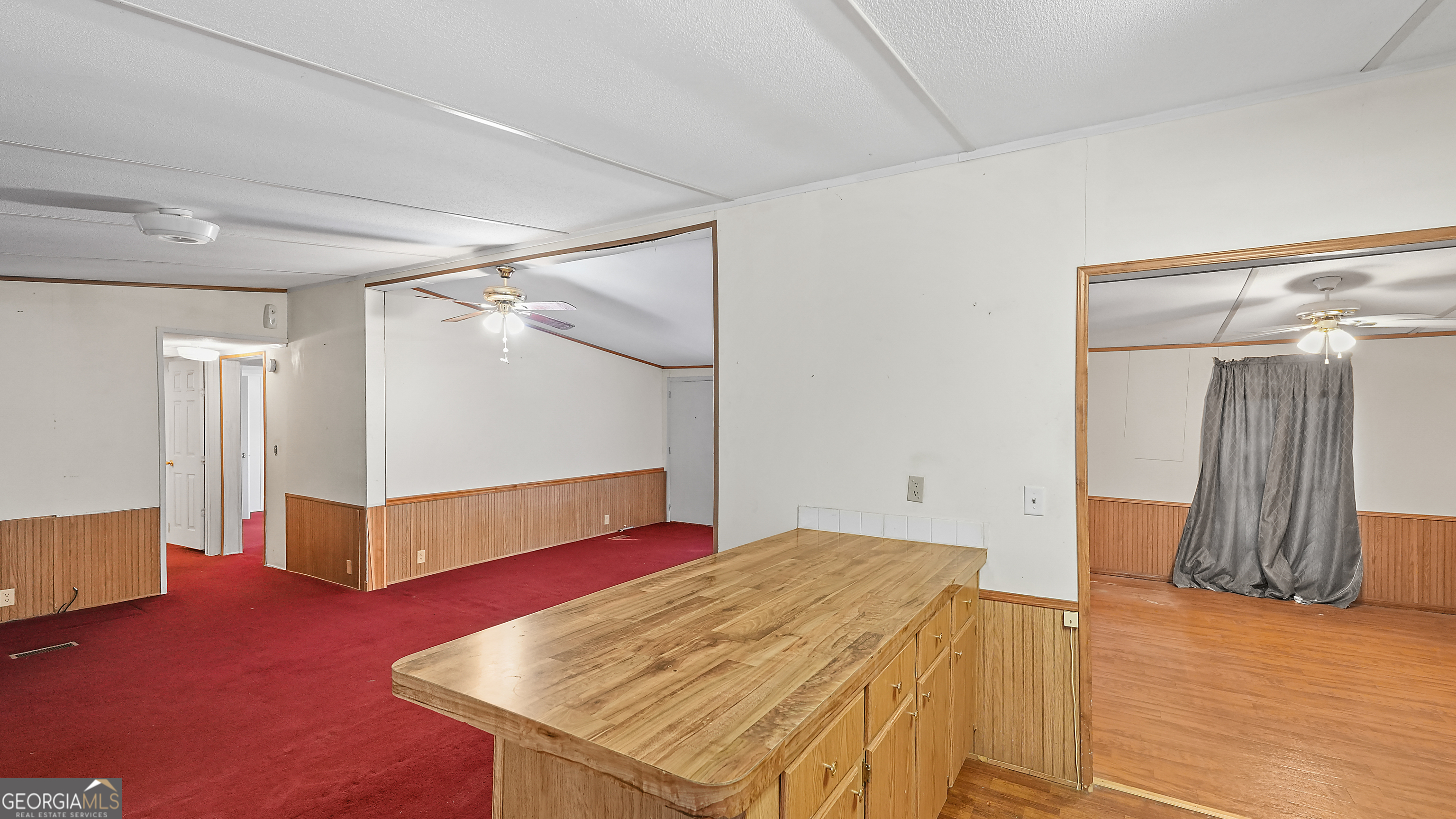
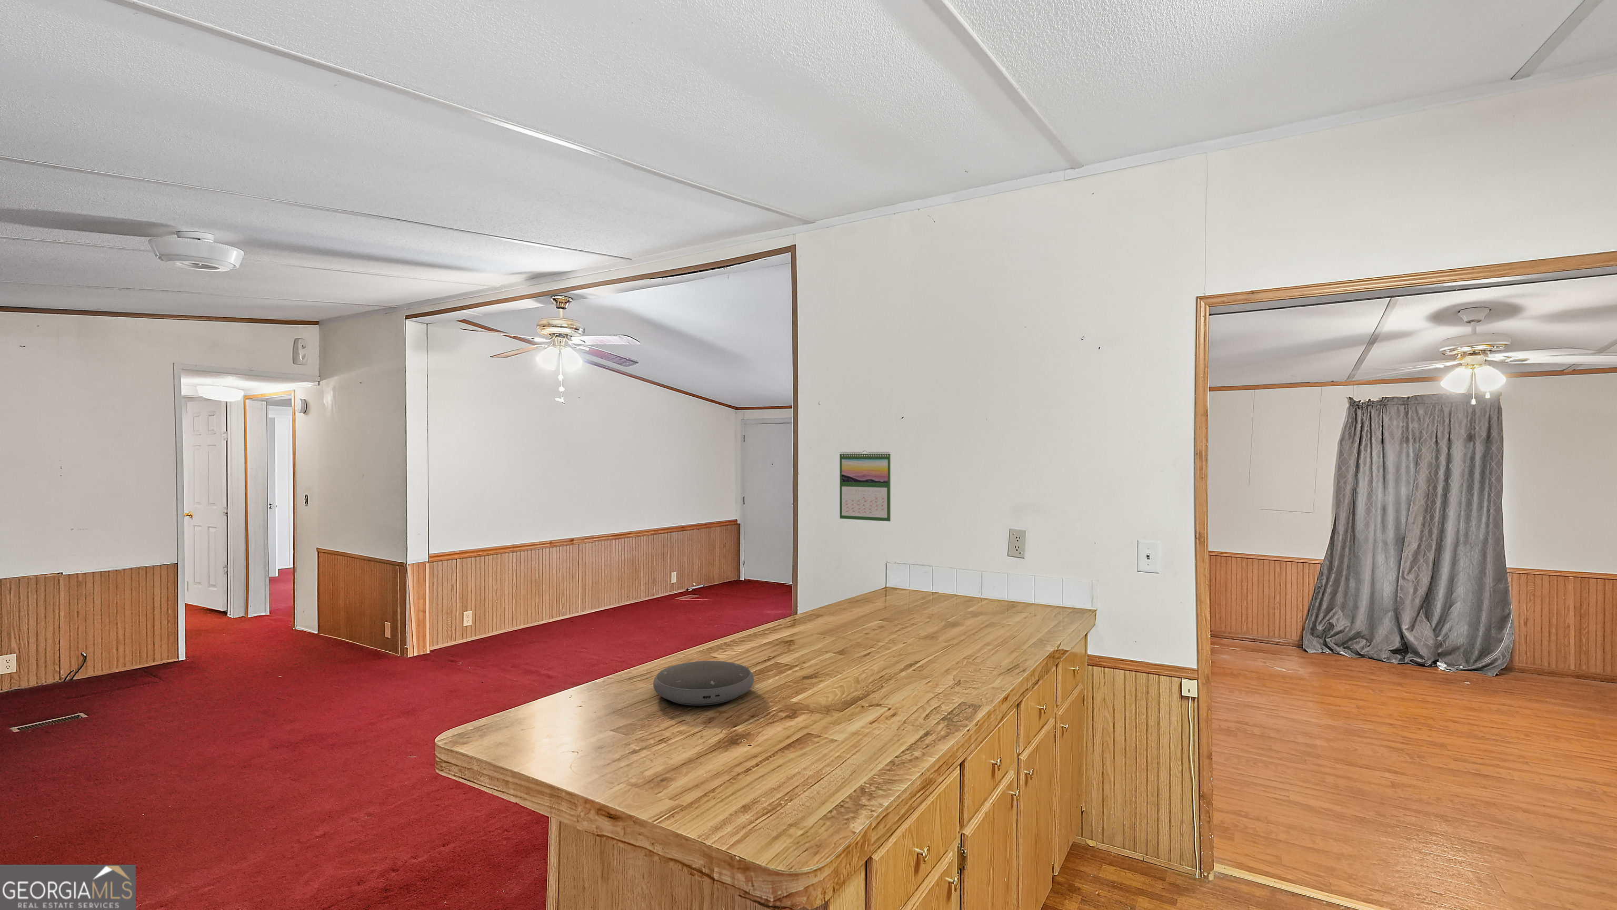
+ speaker [653,660,754,706]
+ calendar [838,450,891,521]
